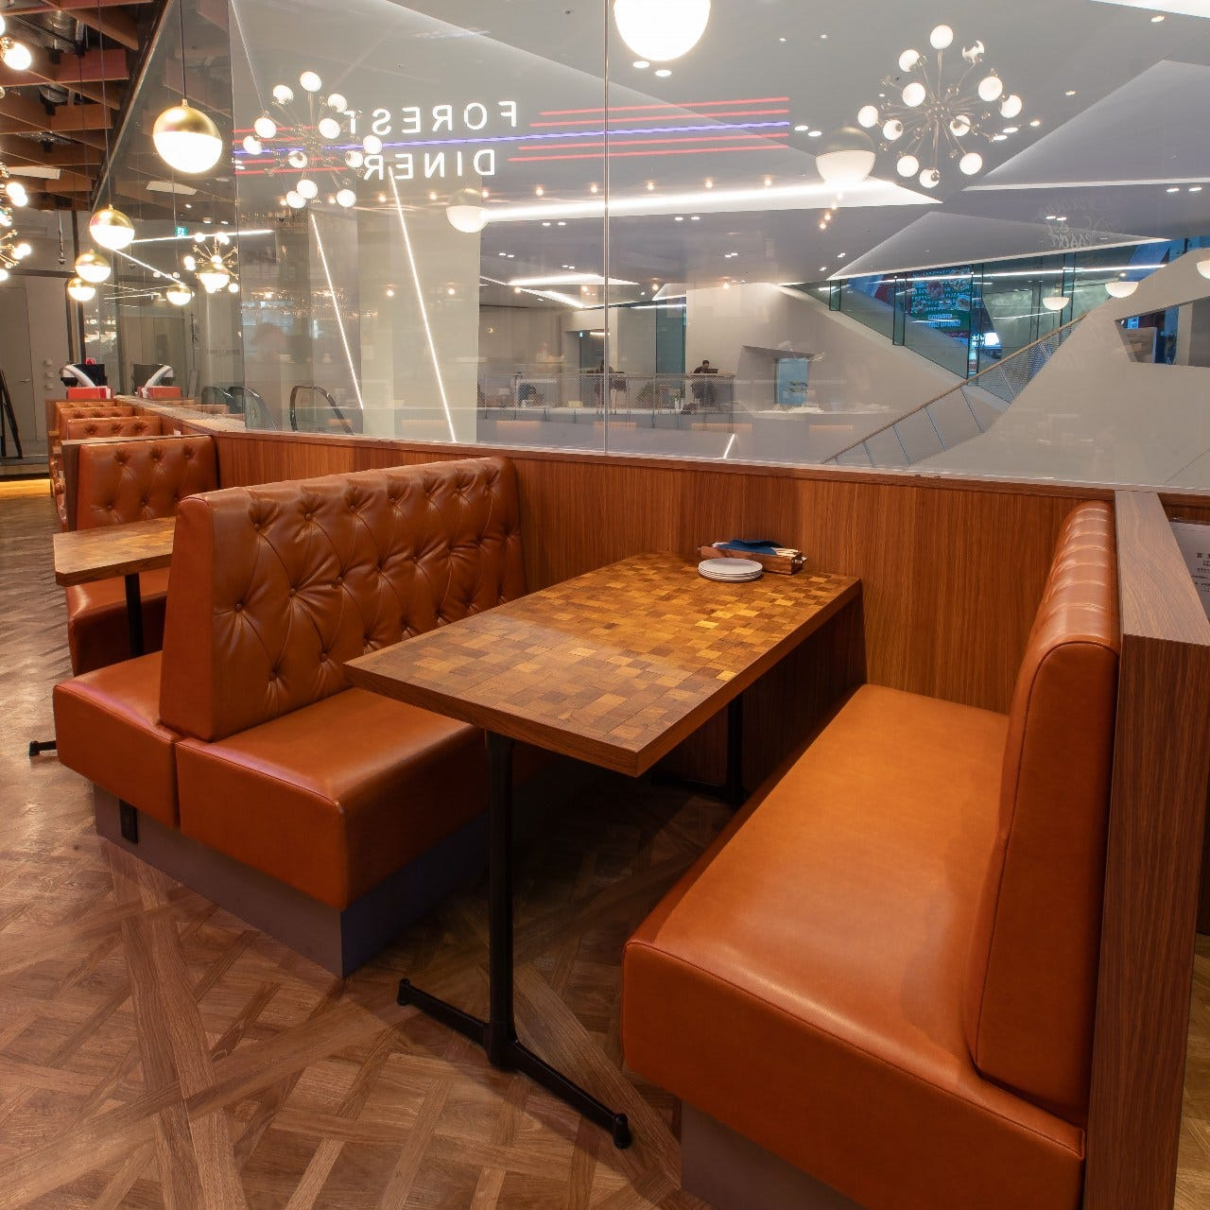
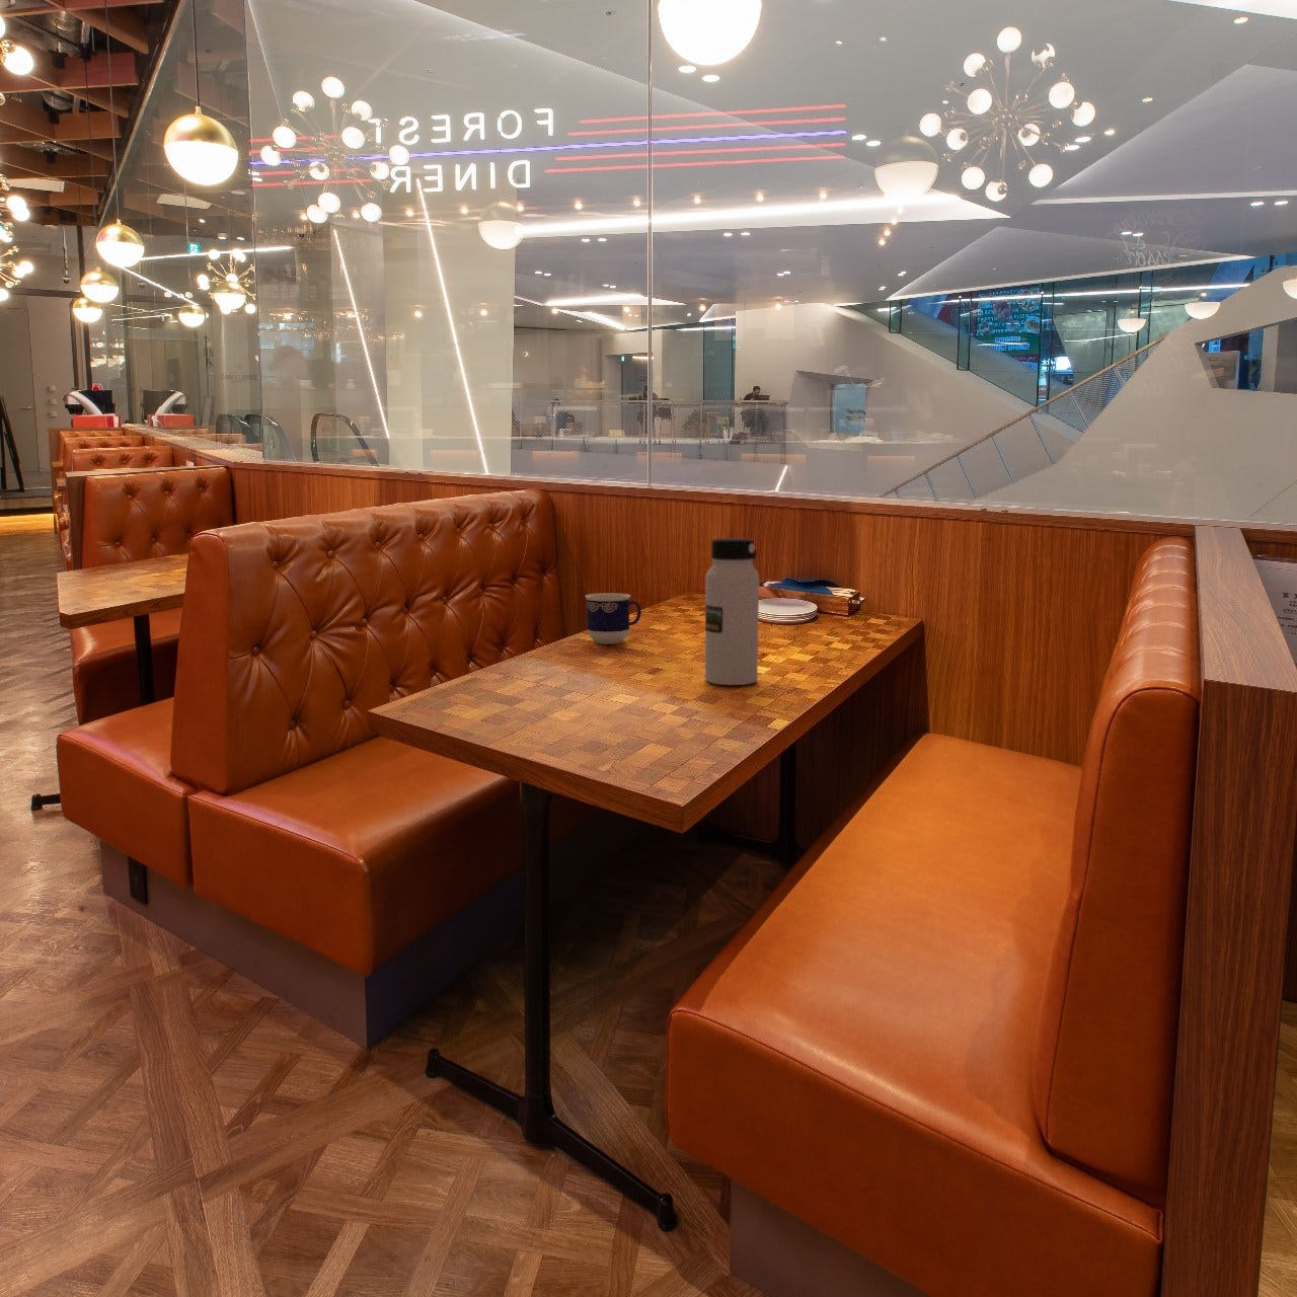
+ cup [584,591,643,645]
+ water bottle [704,537,760,687]
